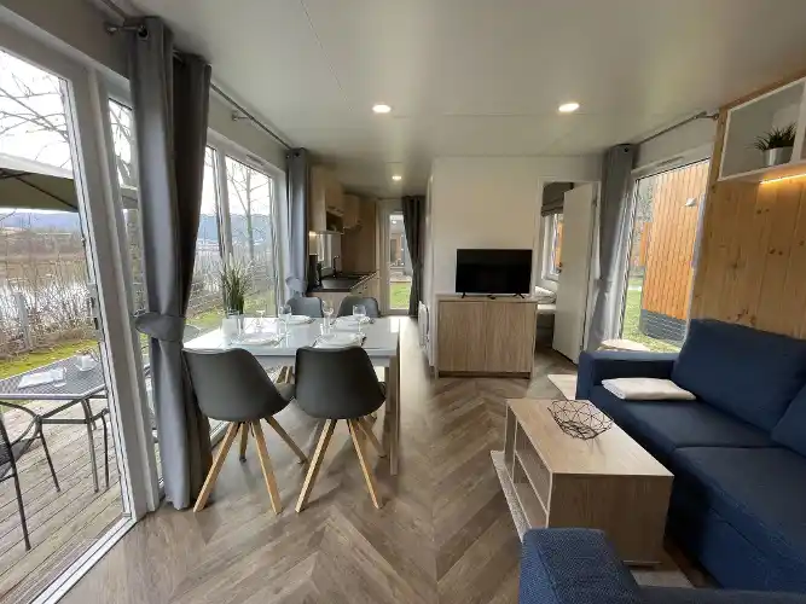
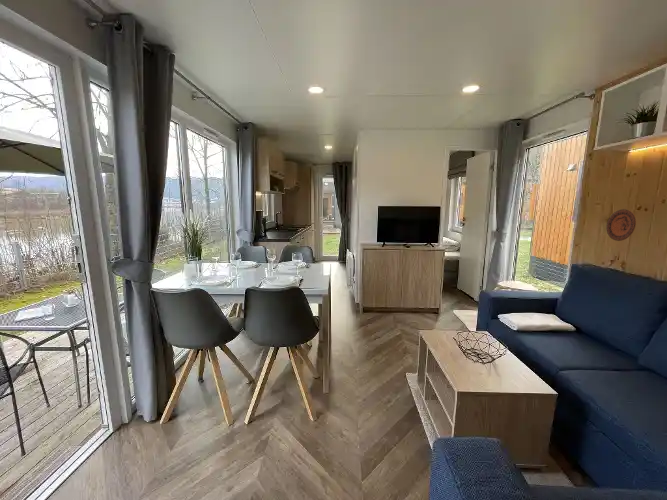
+ decorative plate [605,208,637,242]
